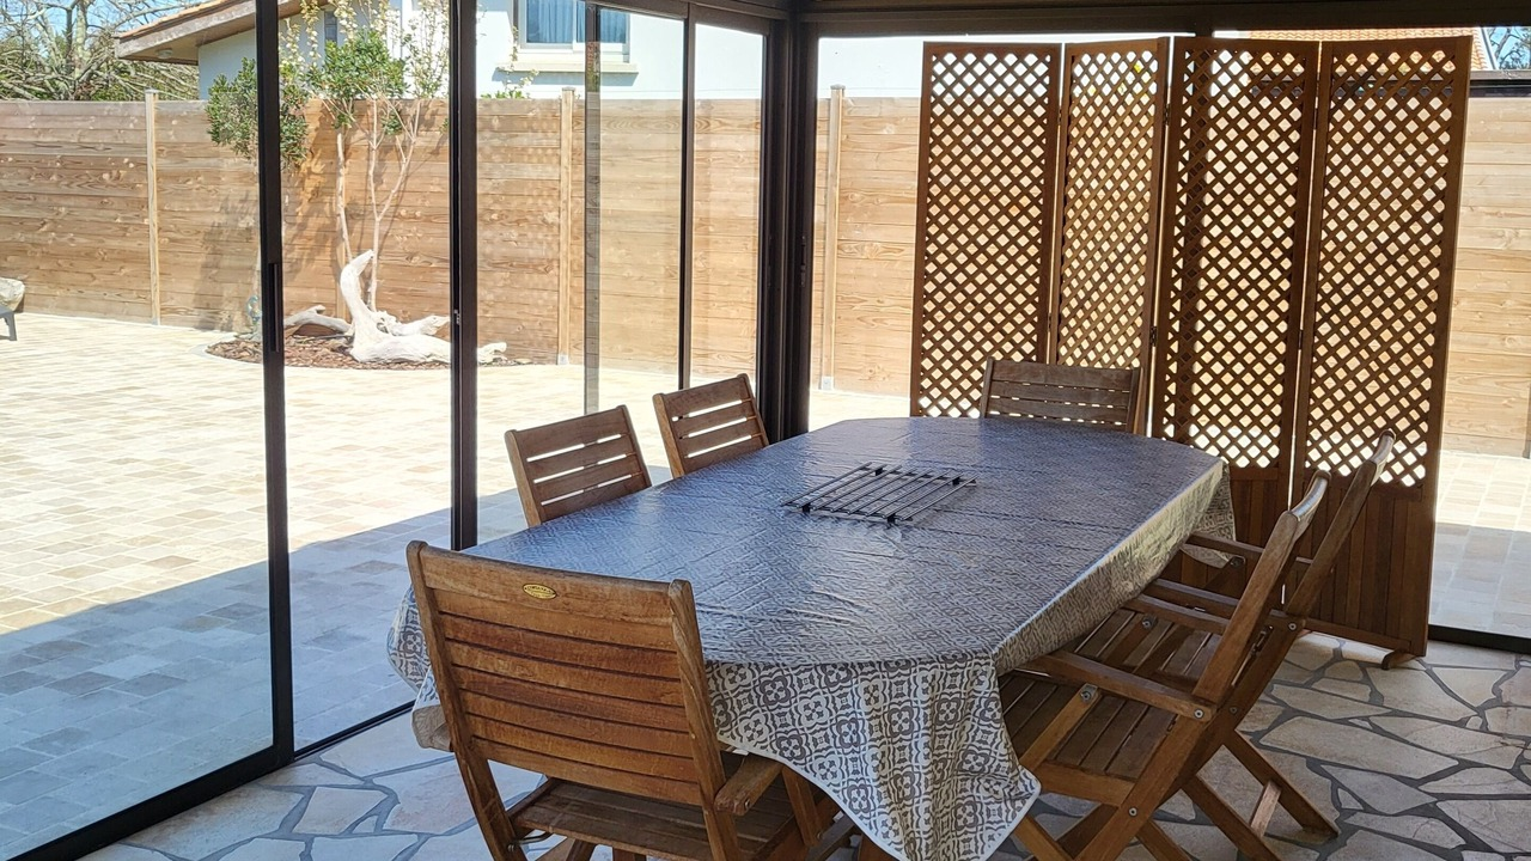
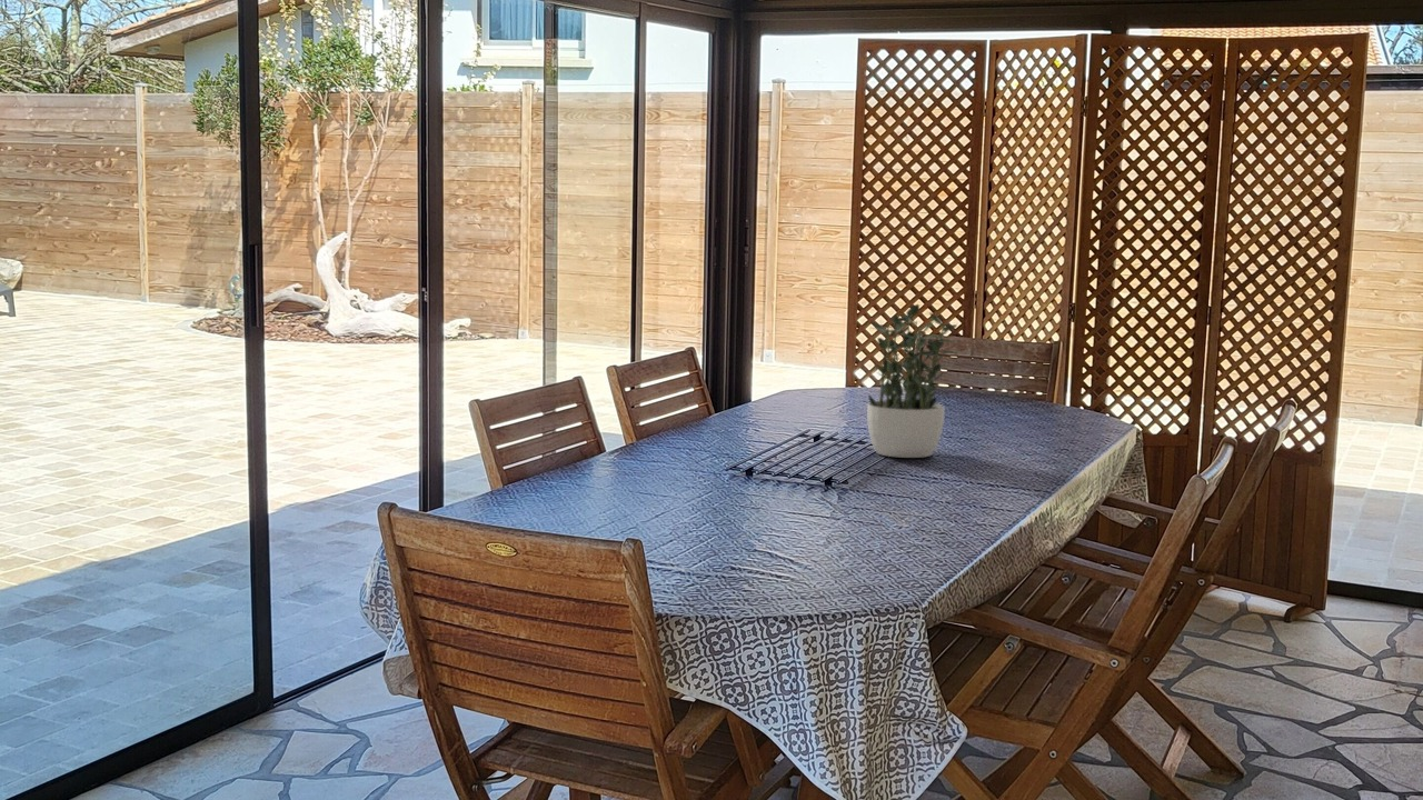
+ potted plant [866,303,958,459]
